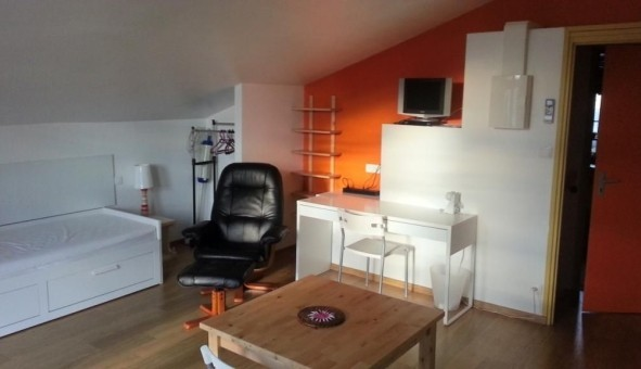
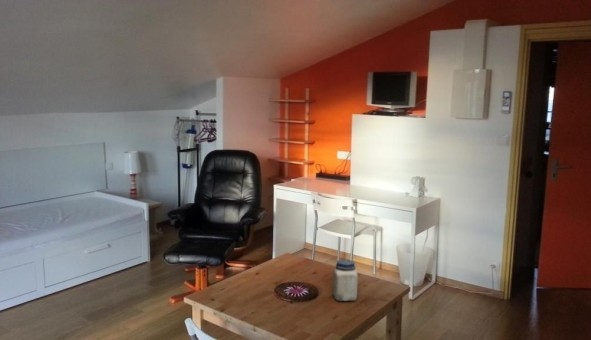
+ jar [332,258,359,302]
